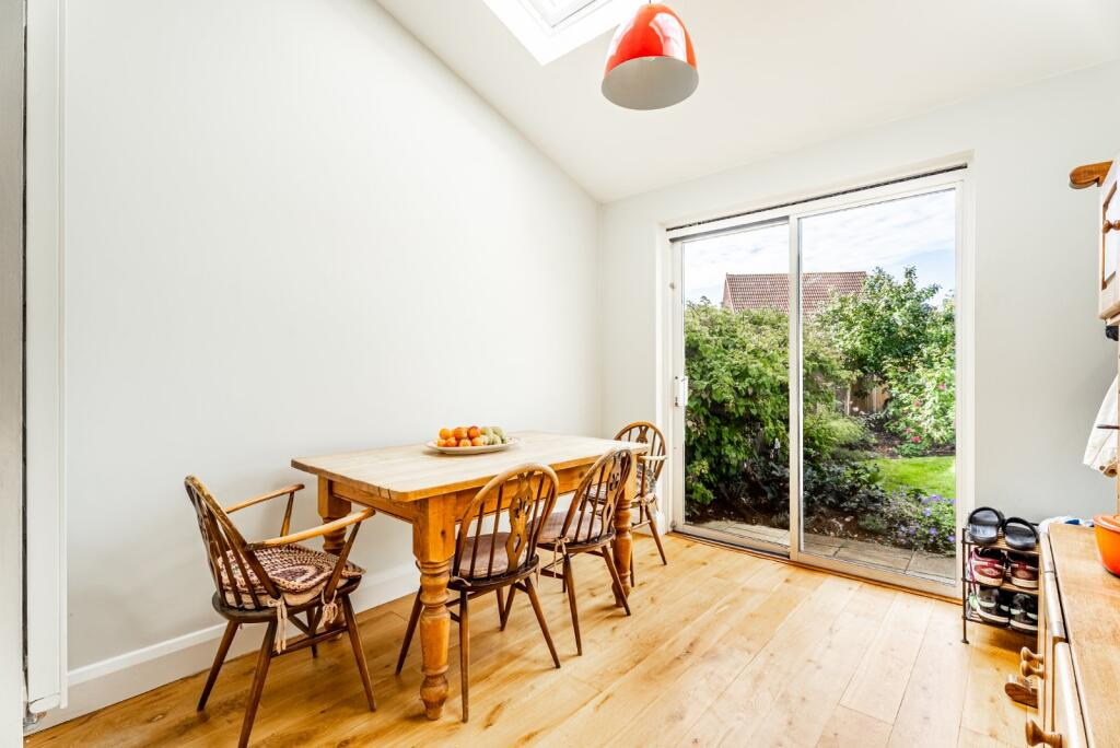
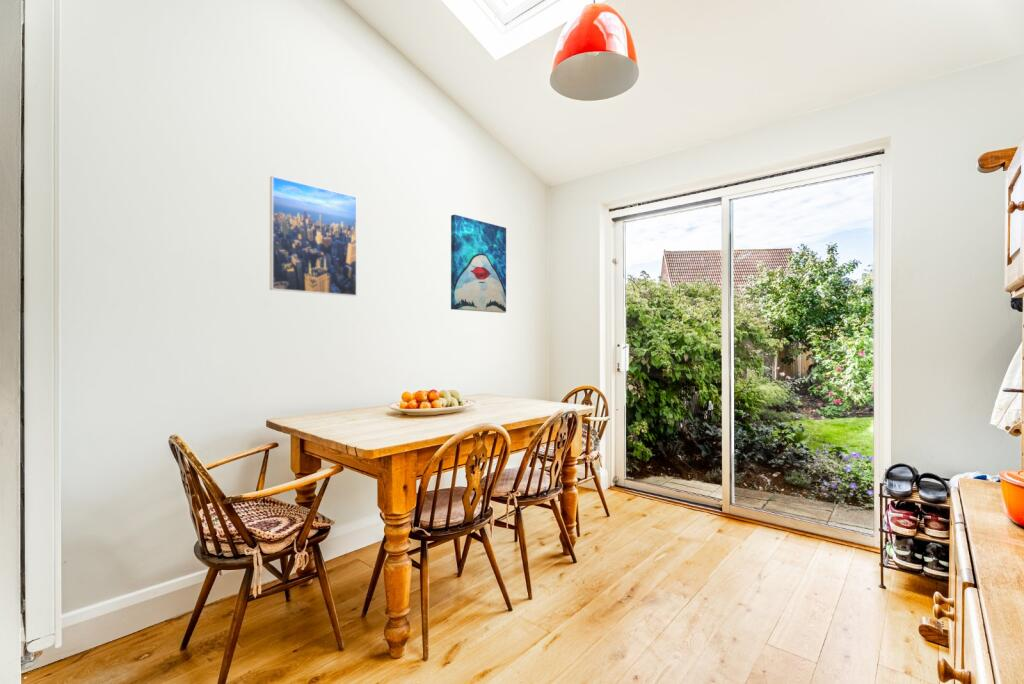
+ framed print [269,175,358,297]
+ wall art [450,214,507,314]
